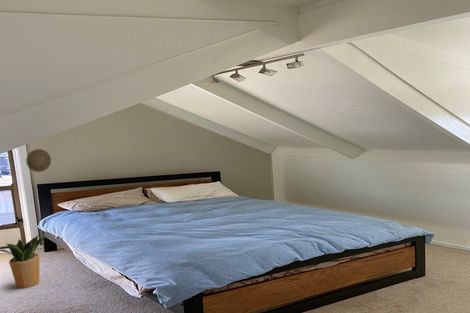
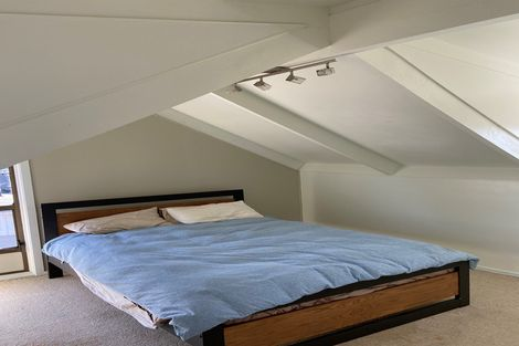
- potted plant [0,234,47,289]
- decorative plate [25,148,52,173]
